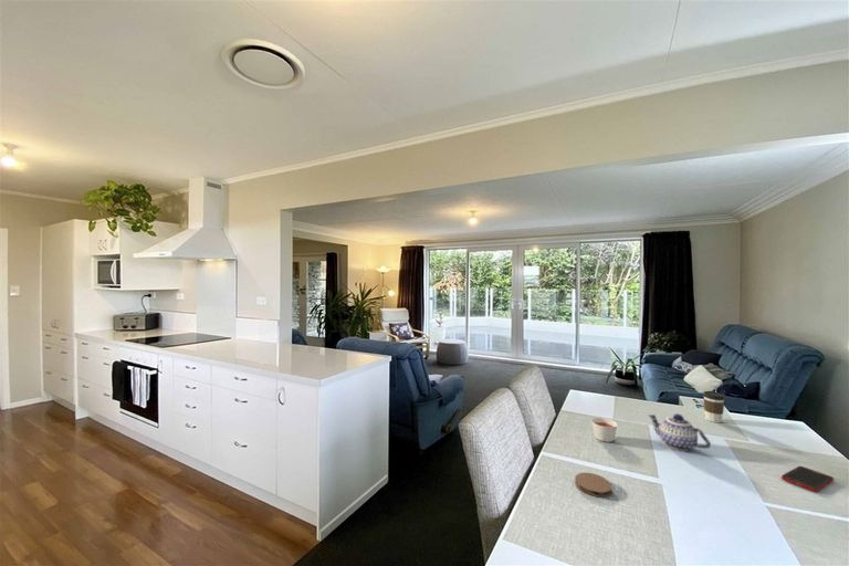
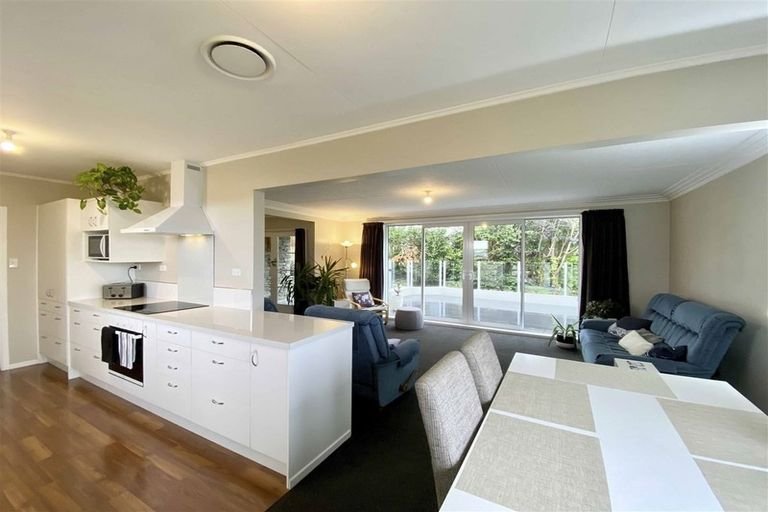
- coffee cup [702,390,726,423]
- teapot [647,412,712,452]
- candle [590,417,618,443]
- cell phone [780,465,835,493]
- coaster [574,472,614,499]
